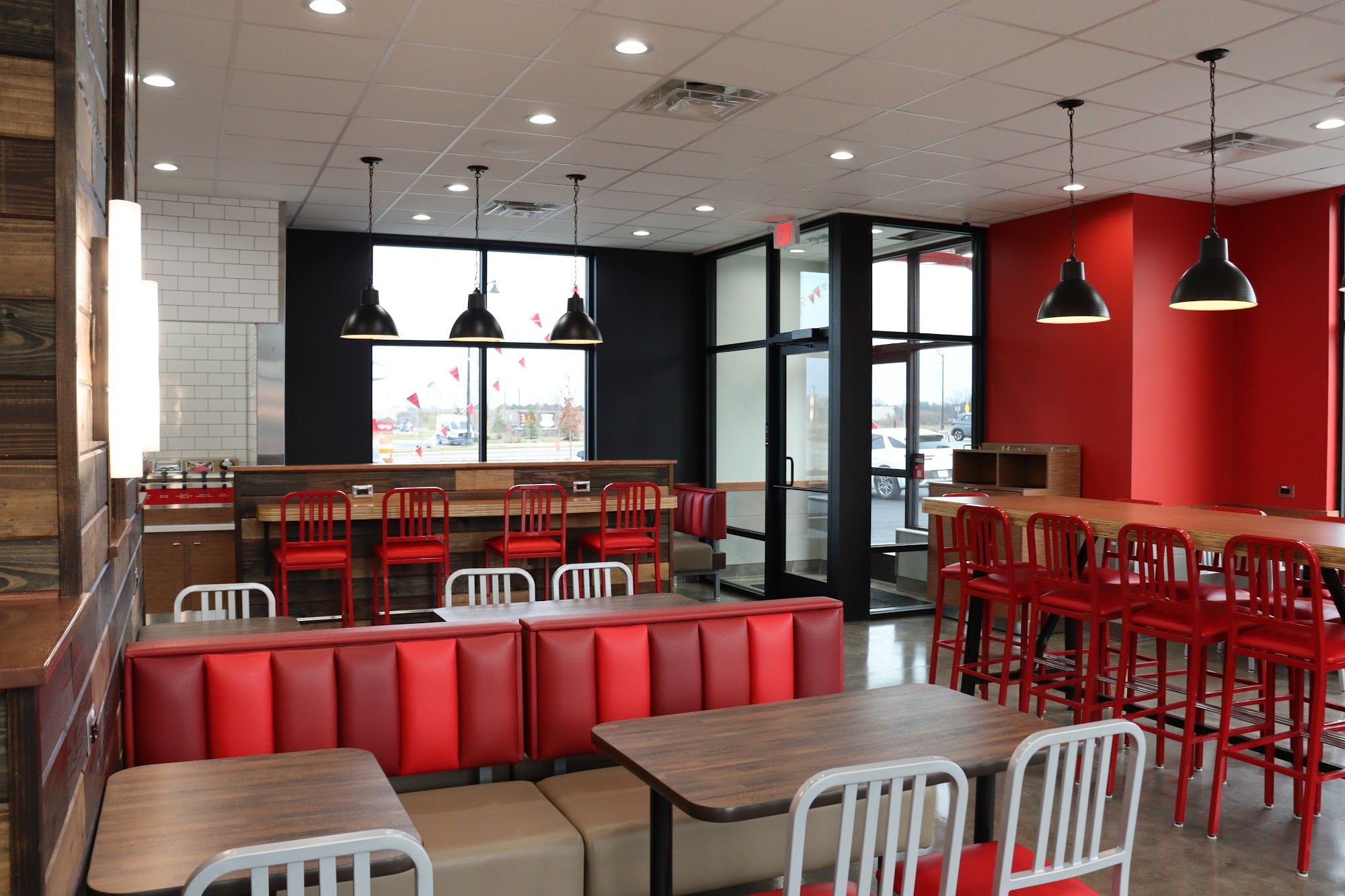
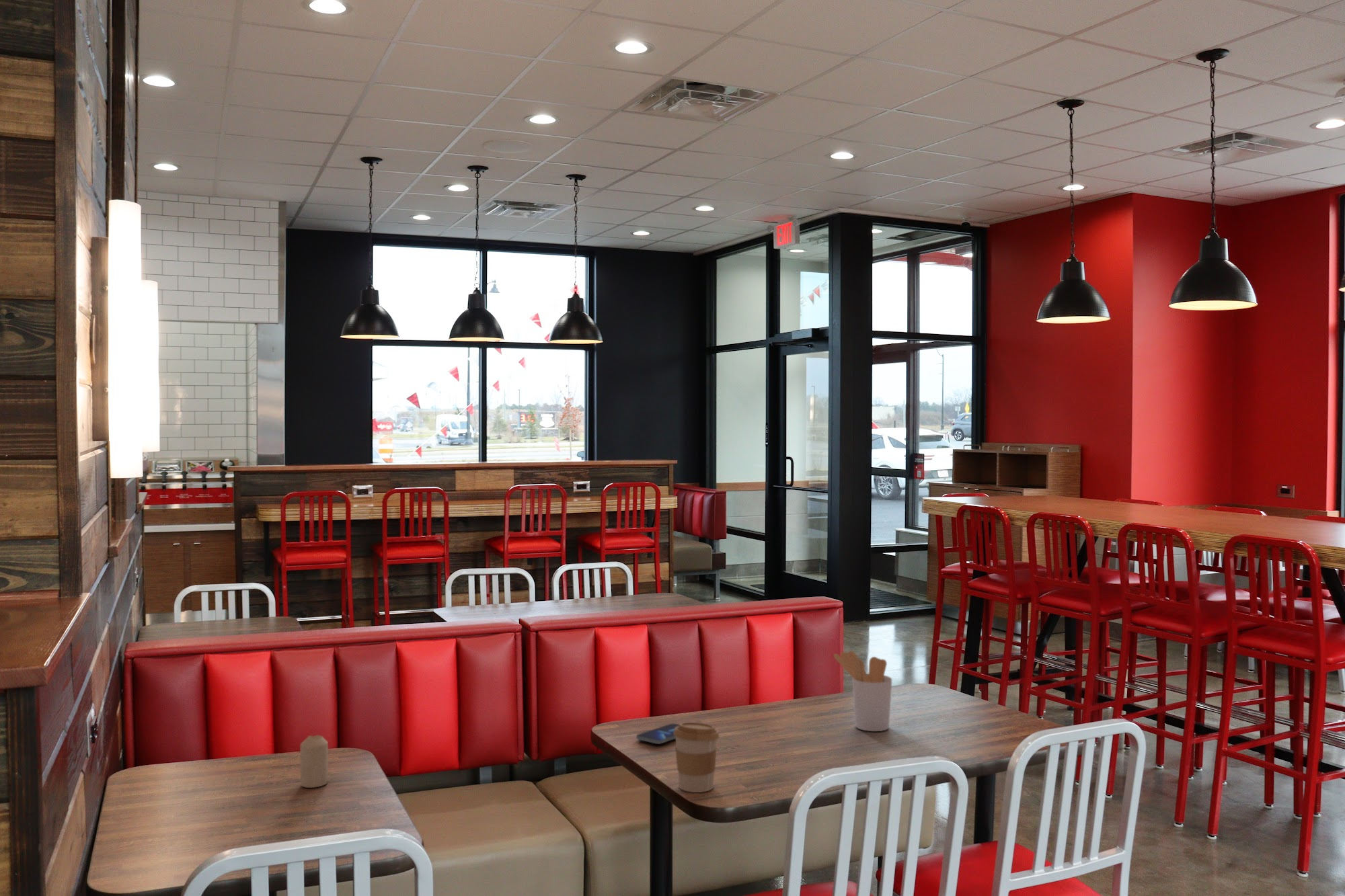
+ smartphone [636,723,679,745]
+ candle [300,735,329,788]
+ coffee cup [674,722,720,793]
+ utensil holder [833,651,892,732]
